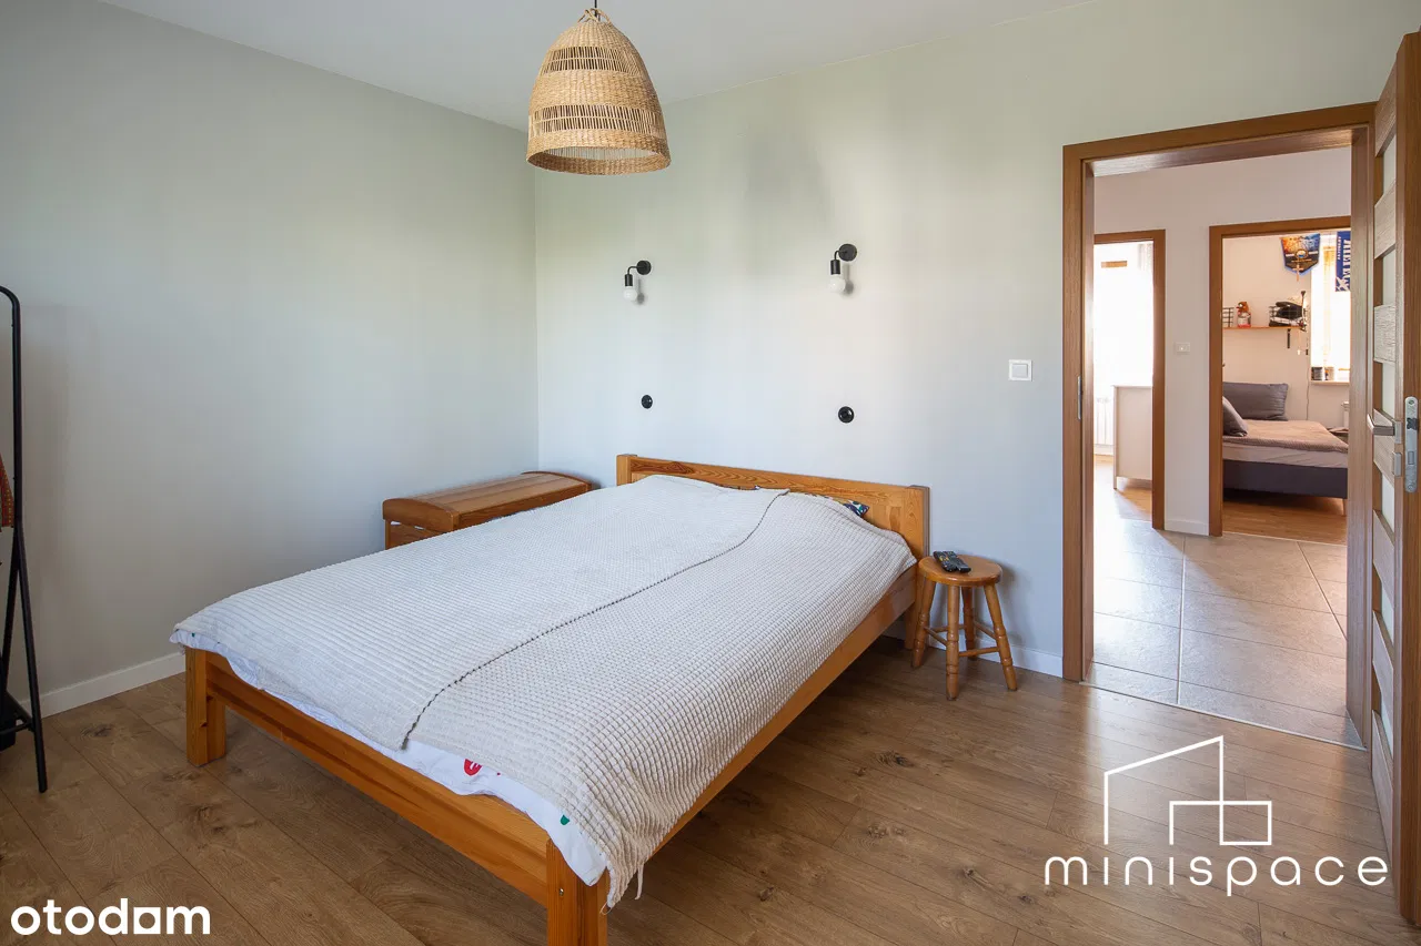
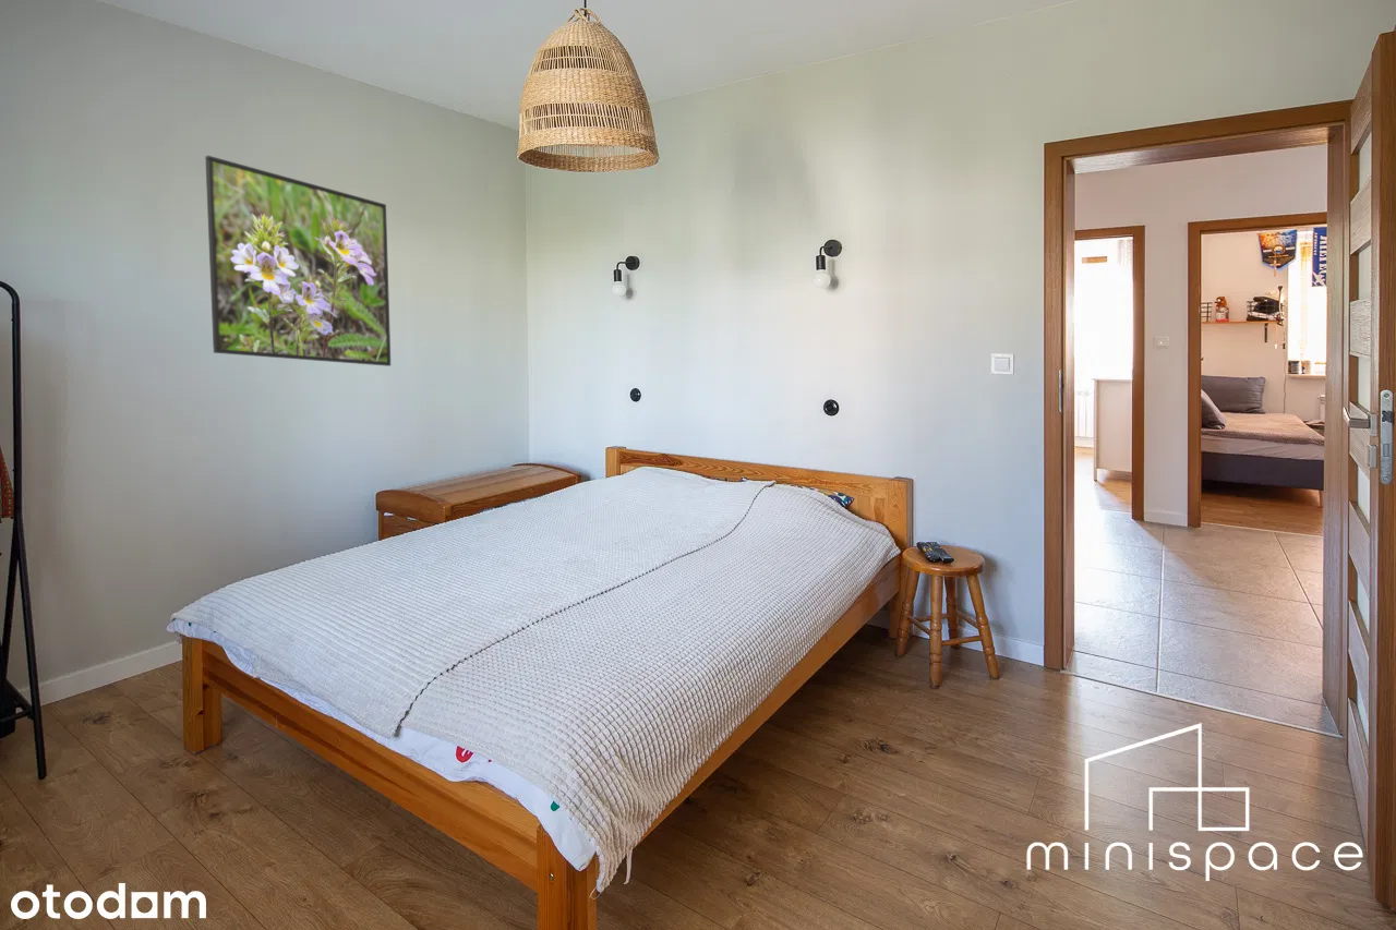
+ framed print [204,155,392,367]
